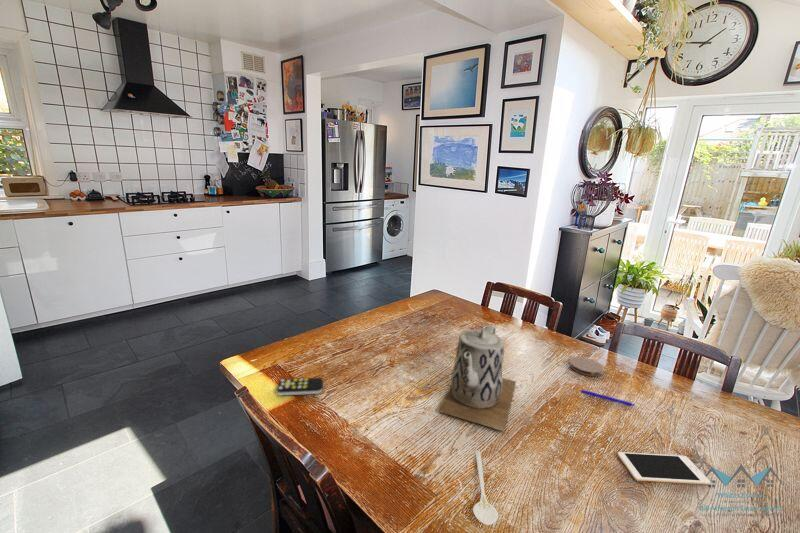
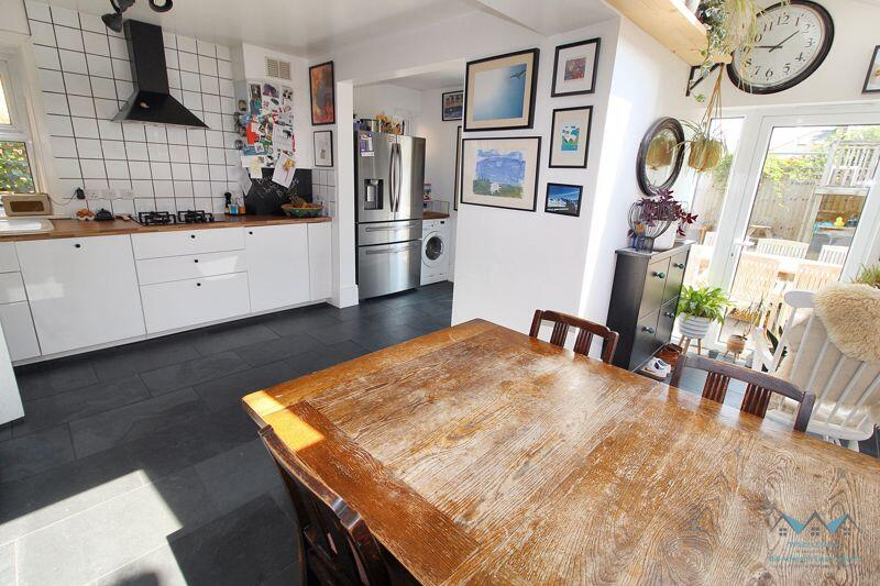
- teapot [437,323,517,432]
- pen [580,389,636,407]
- stirrer [472,449,499,526]
- cell phone [617,451,712,486]
- coaster [568,356,604,377]
- remote control [275,377,324,396]
